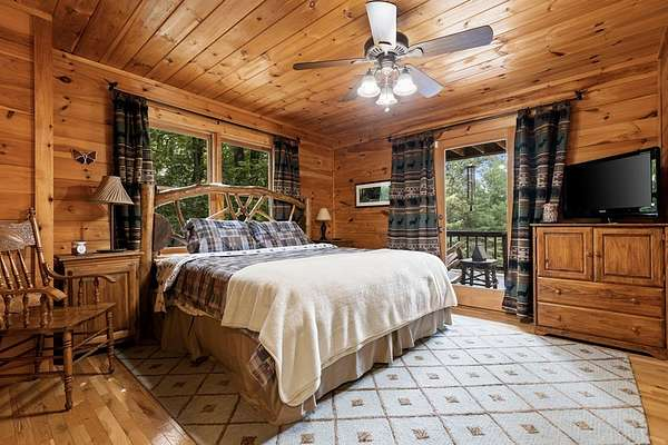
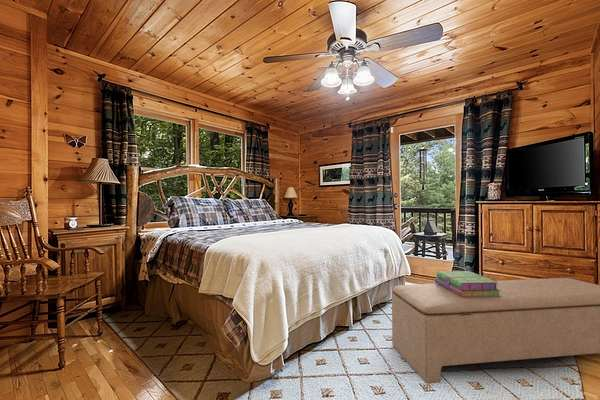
+ bench [391,277,600,384]
+ stack of books [434,270,501,297]
